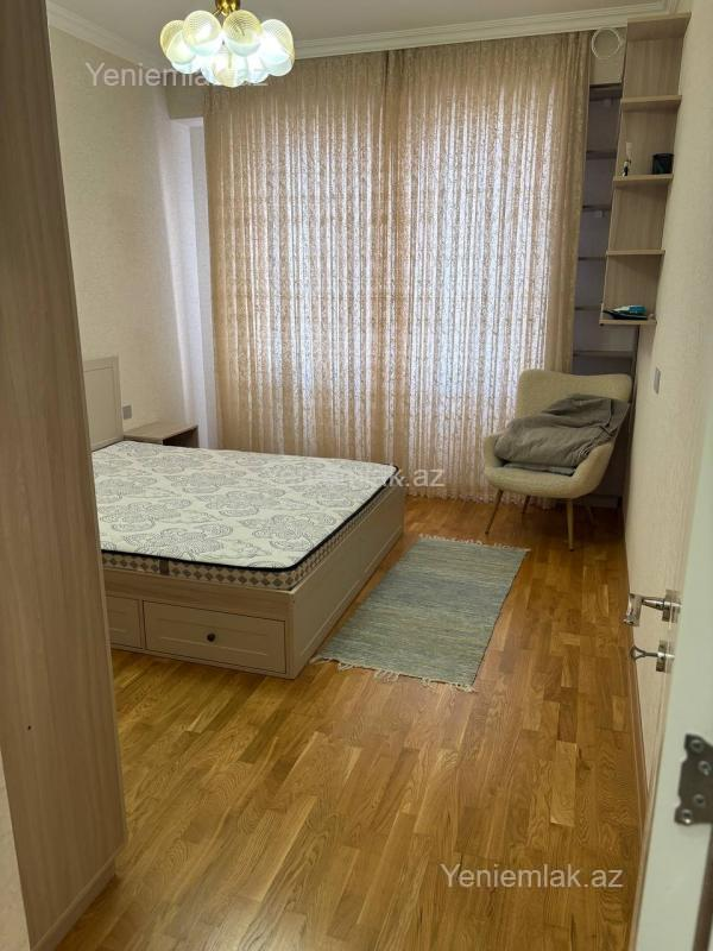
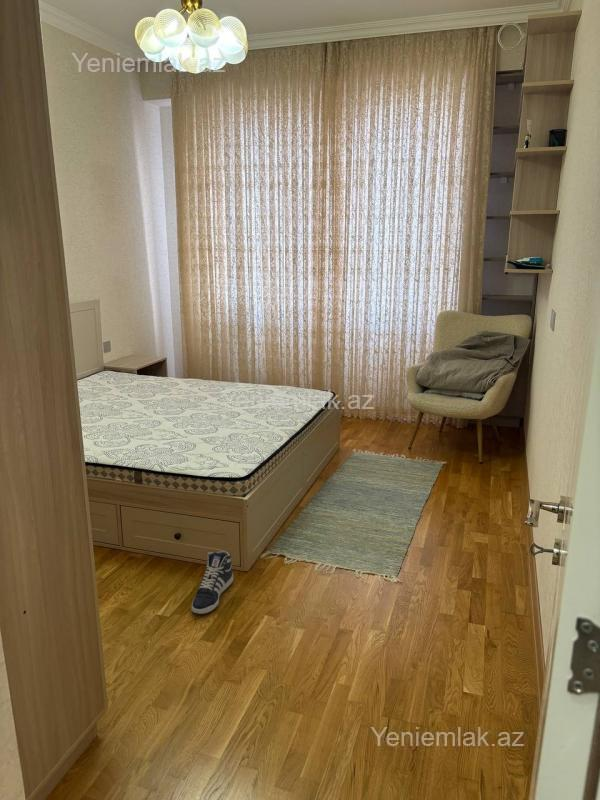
+ sneaker [191,550,234,615]
